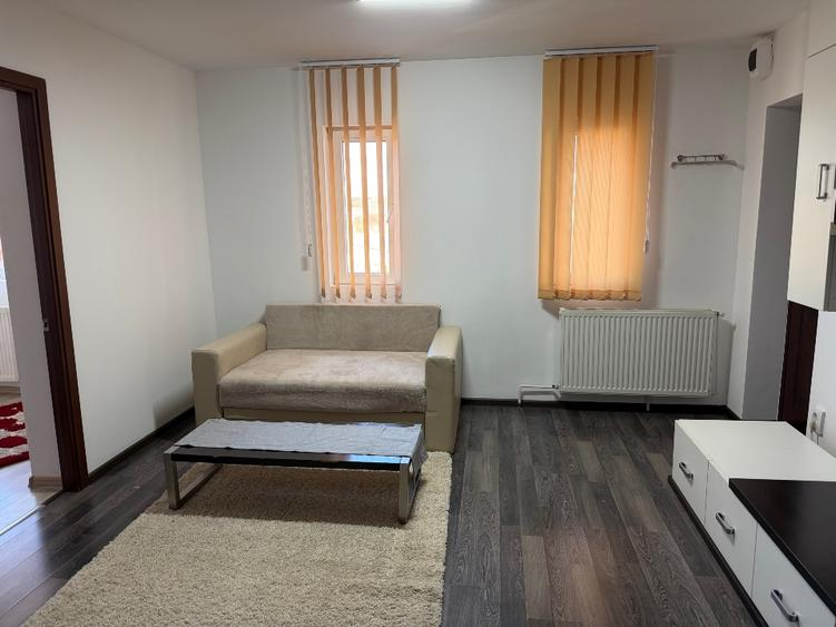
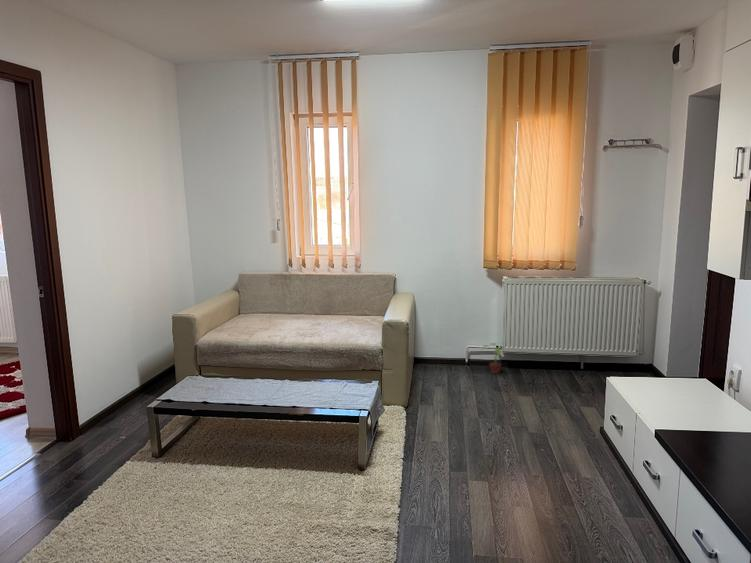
+ potted plant [480,342,505,375]
